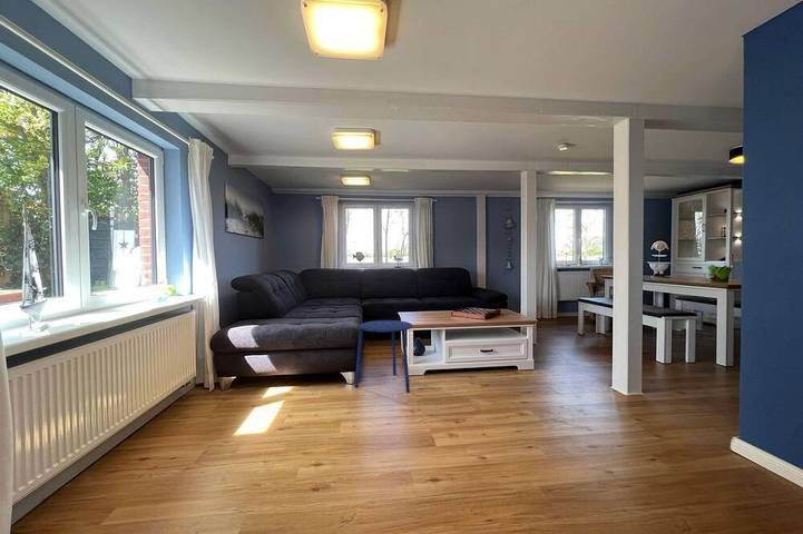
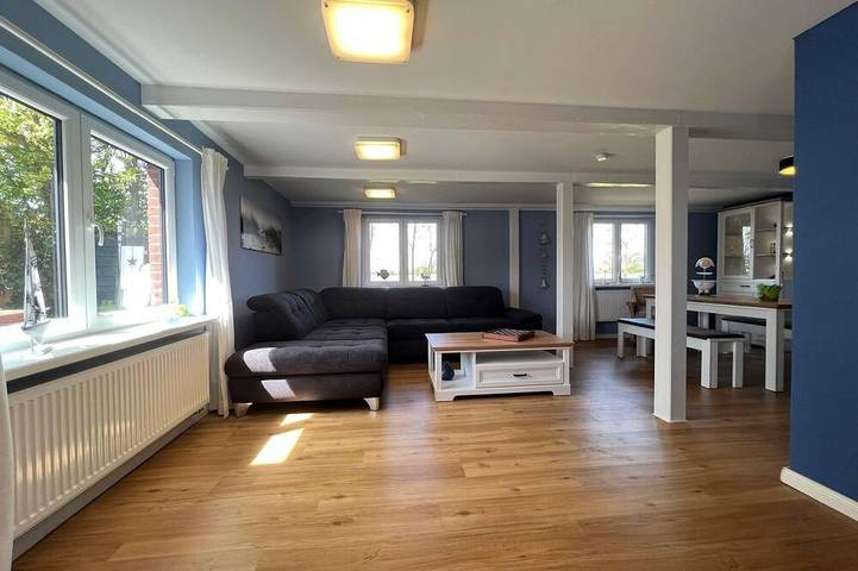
- side table [354,319,413,394]
